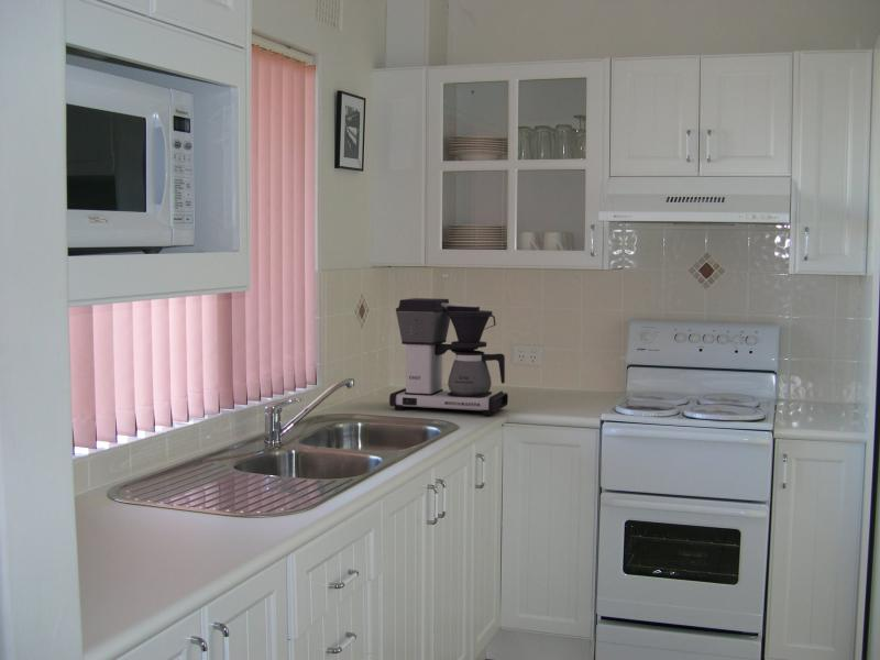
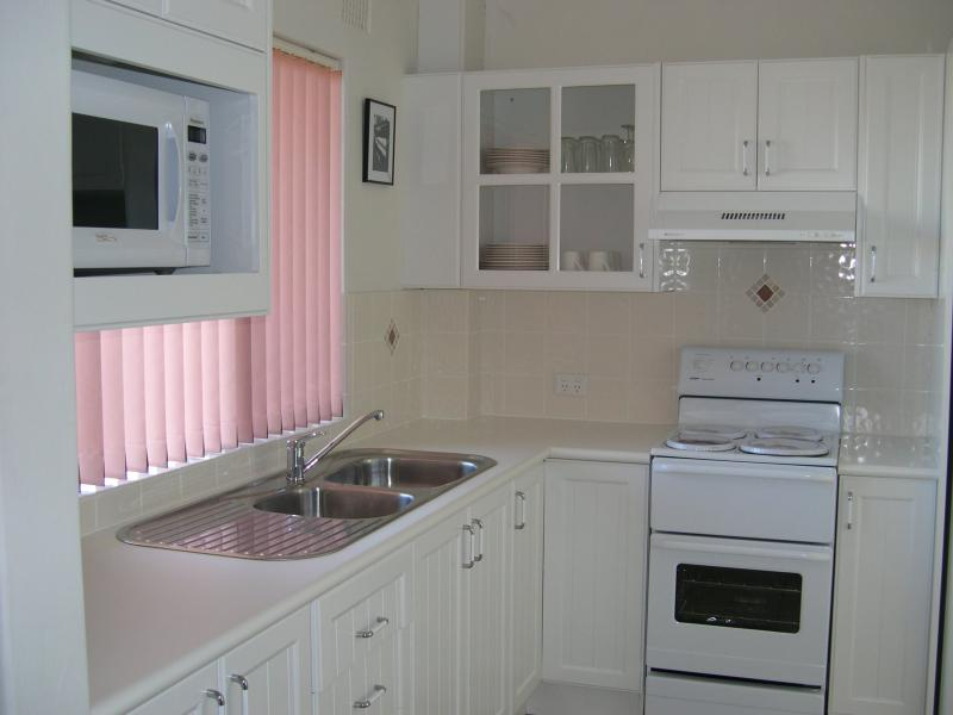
- coffee maker [388,297,509,417]
